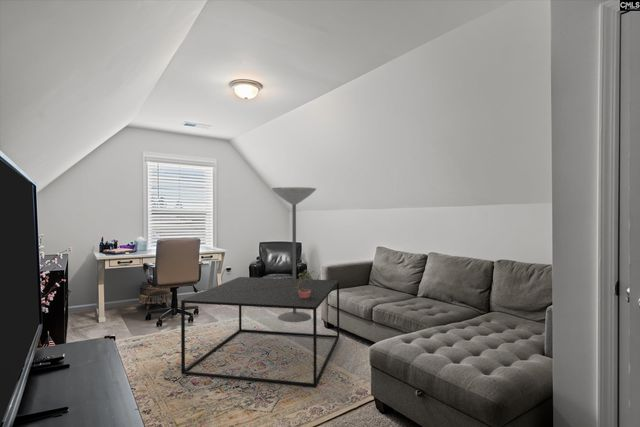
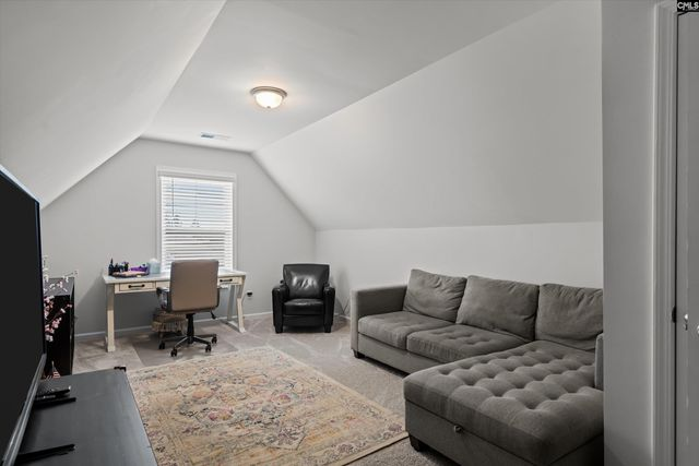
- coffee table [180,276,340,388]
- floor lamp [271,186,317,323]
- potted plant [295,268,315,299]
